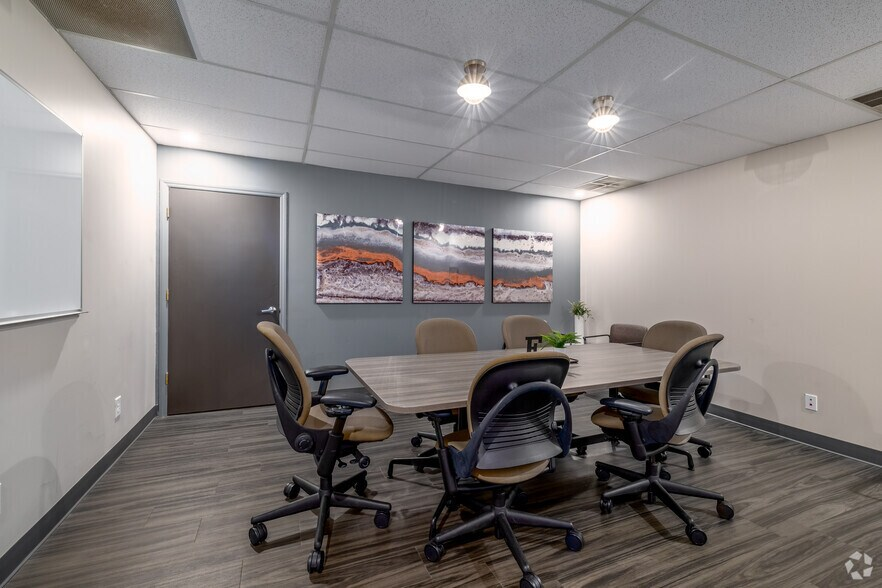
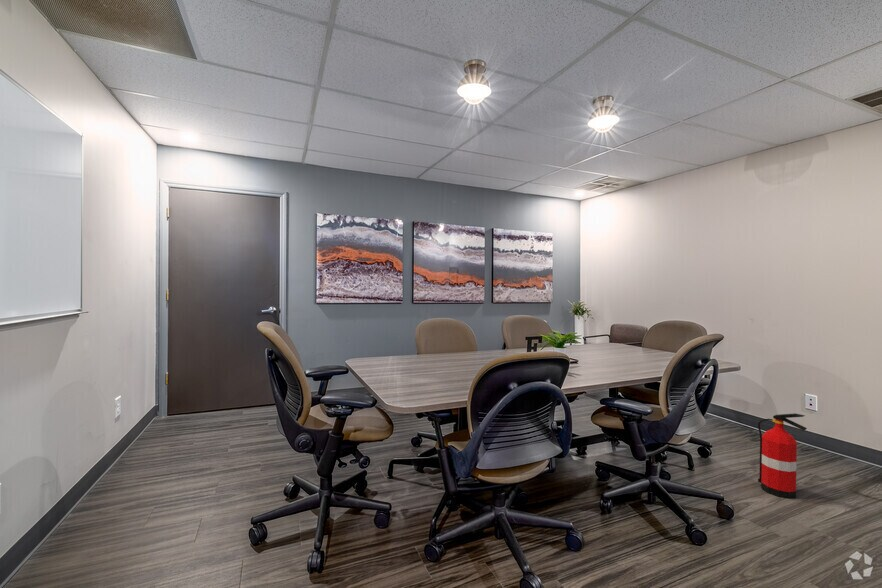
+ fire extinguisher [757,413,808,499]
